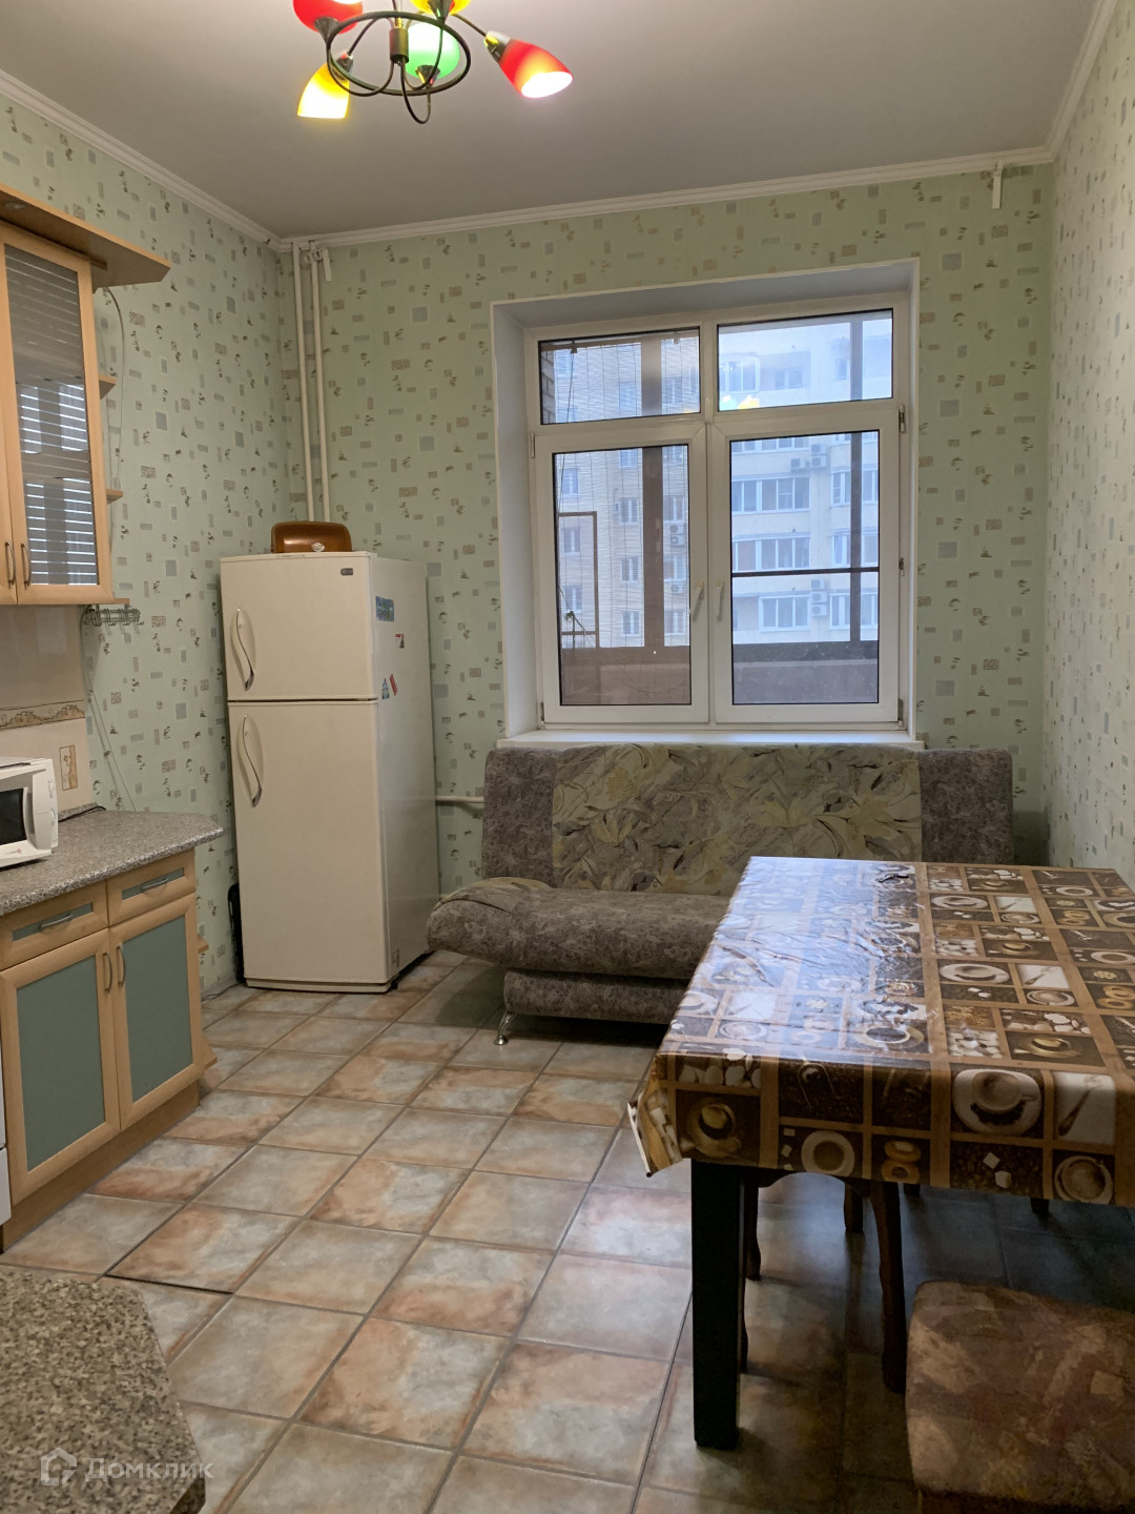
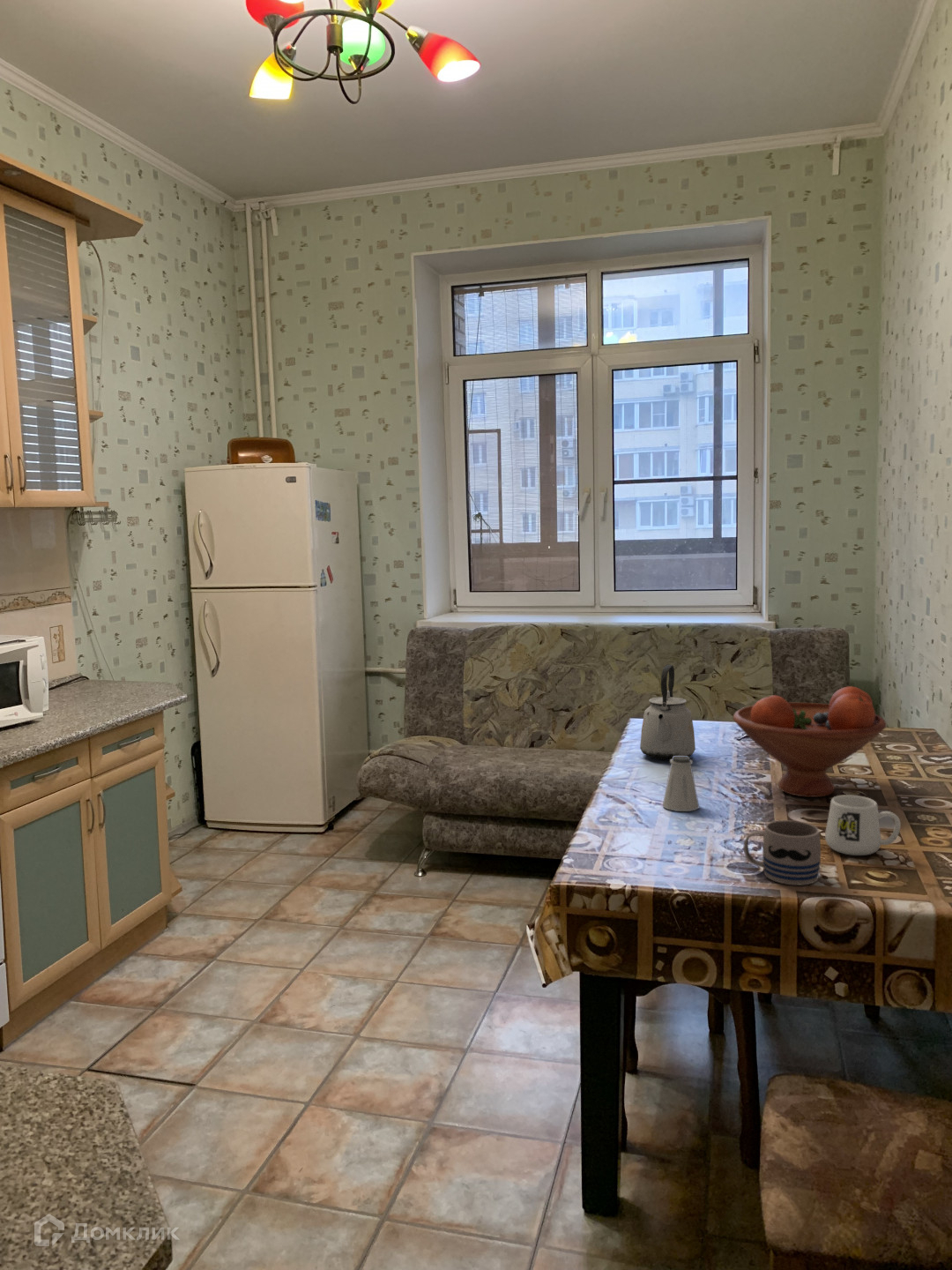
+ fruit bowl [733,685,888,798]
+ mug [742,819,822,885]
+ mug [824,794,902,856]
+ kettle [639,664,696,761]
+ saltshaker [662,756,700,812]
